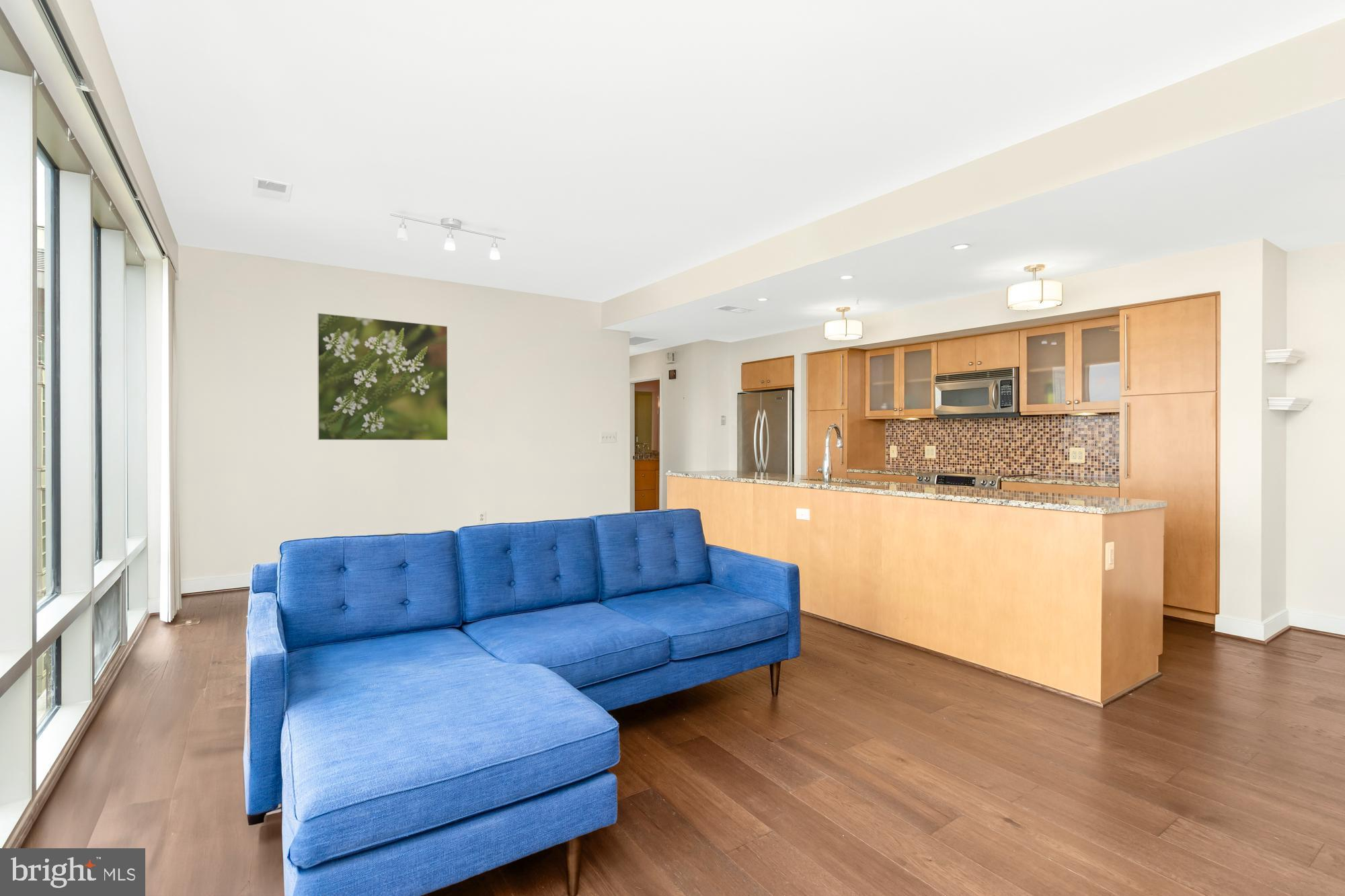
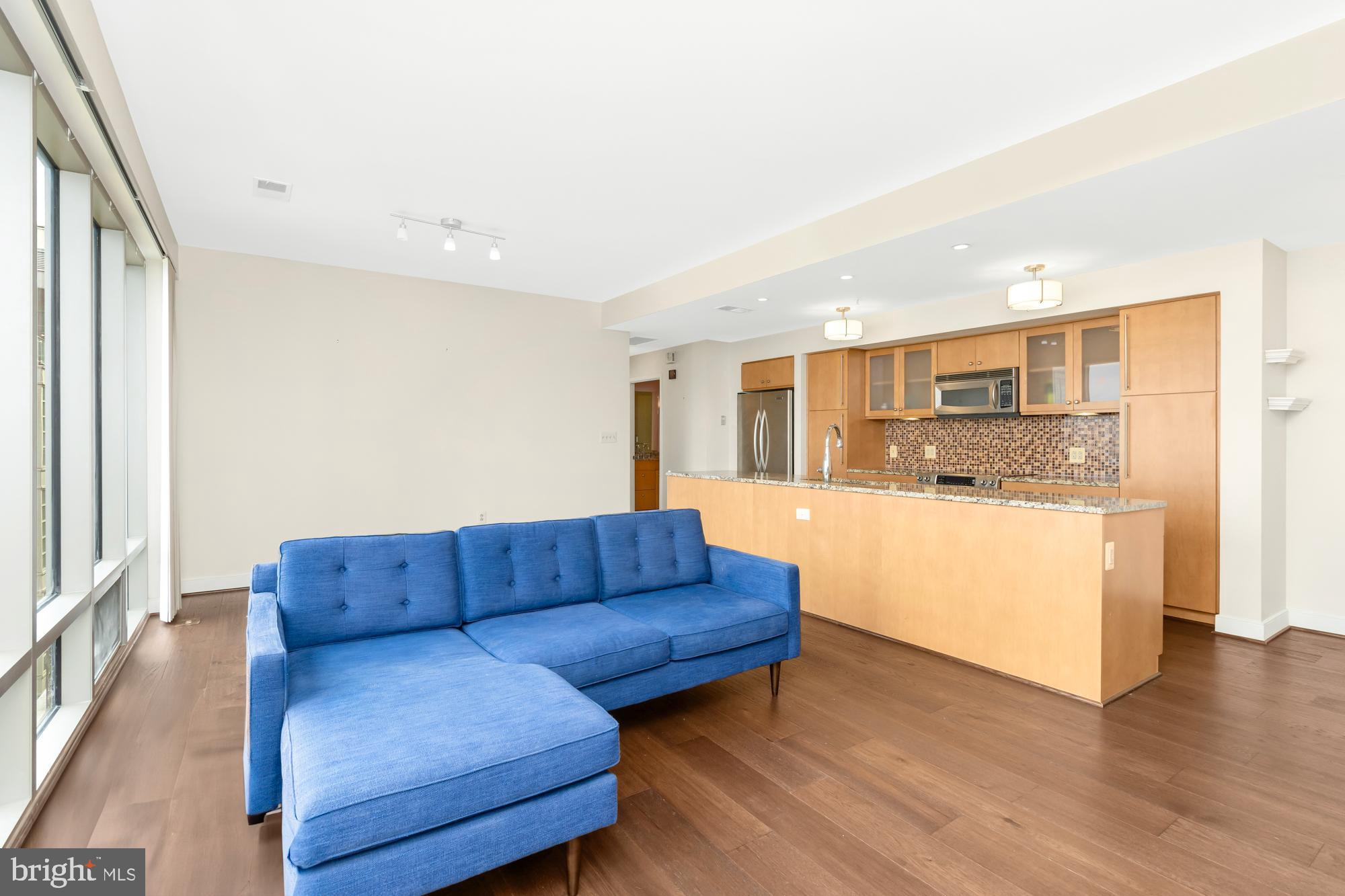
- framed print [317,313,449,441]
